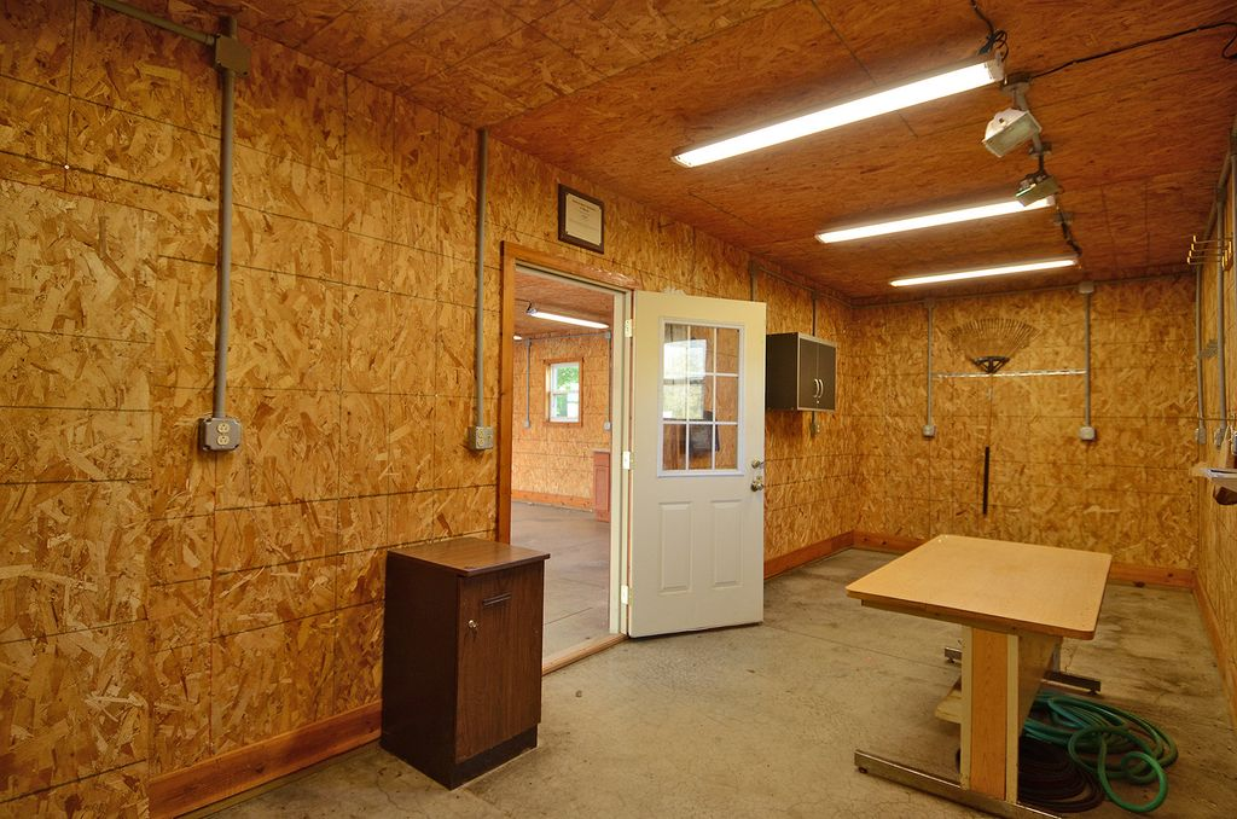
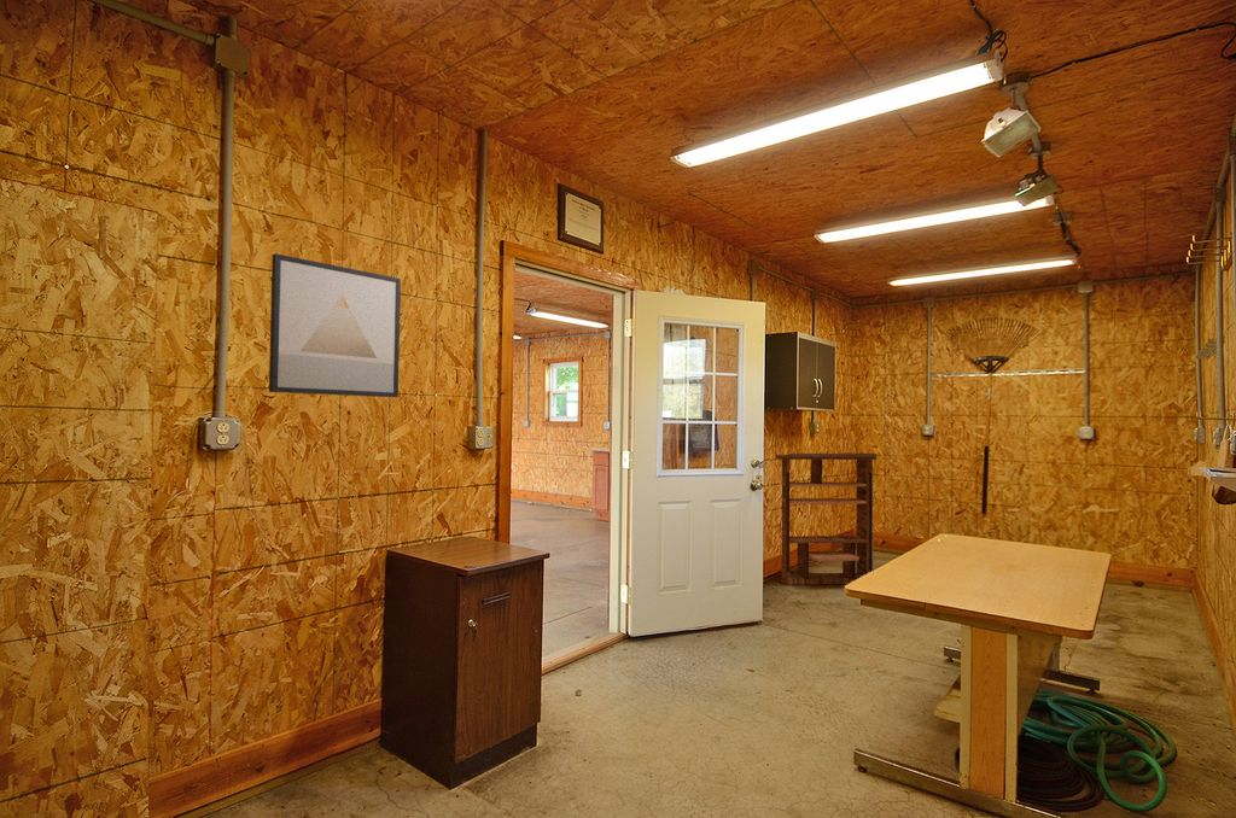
+ wall art [268,252,402,398]
+ bookshelf [774,452,878,586]
